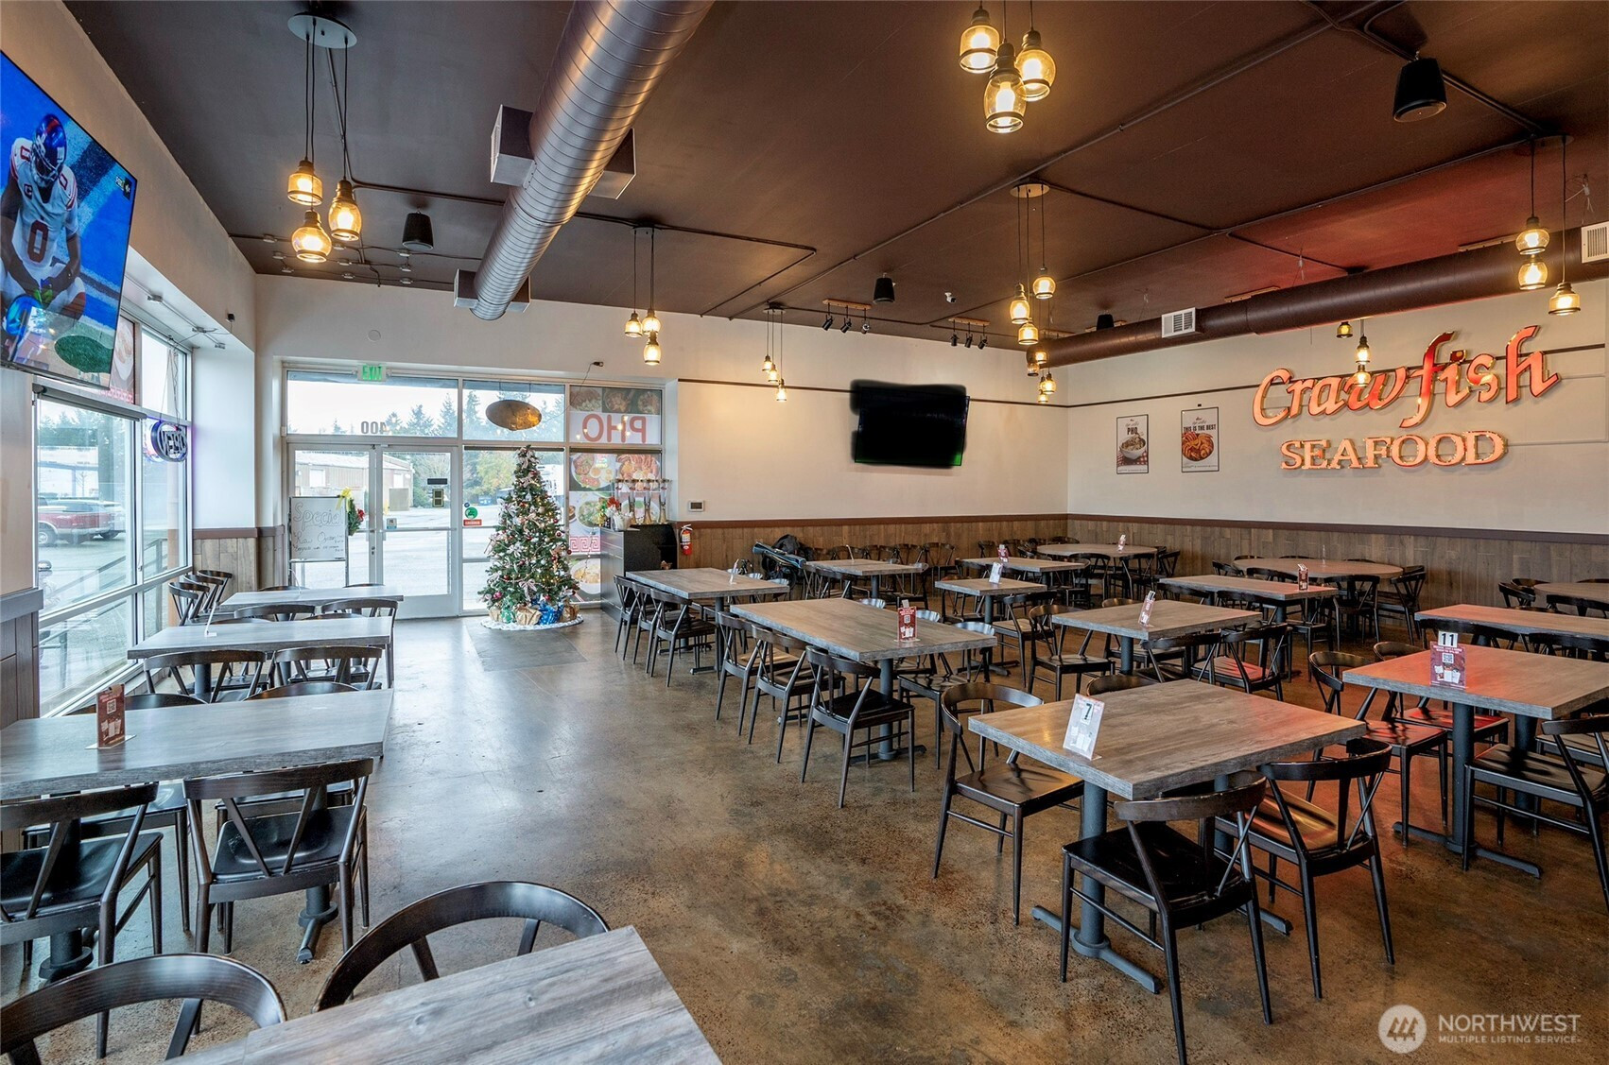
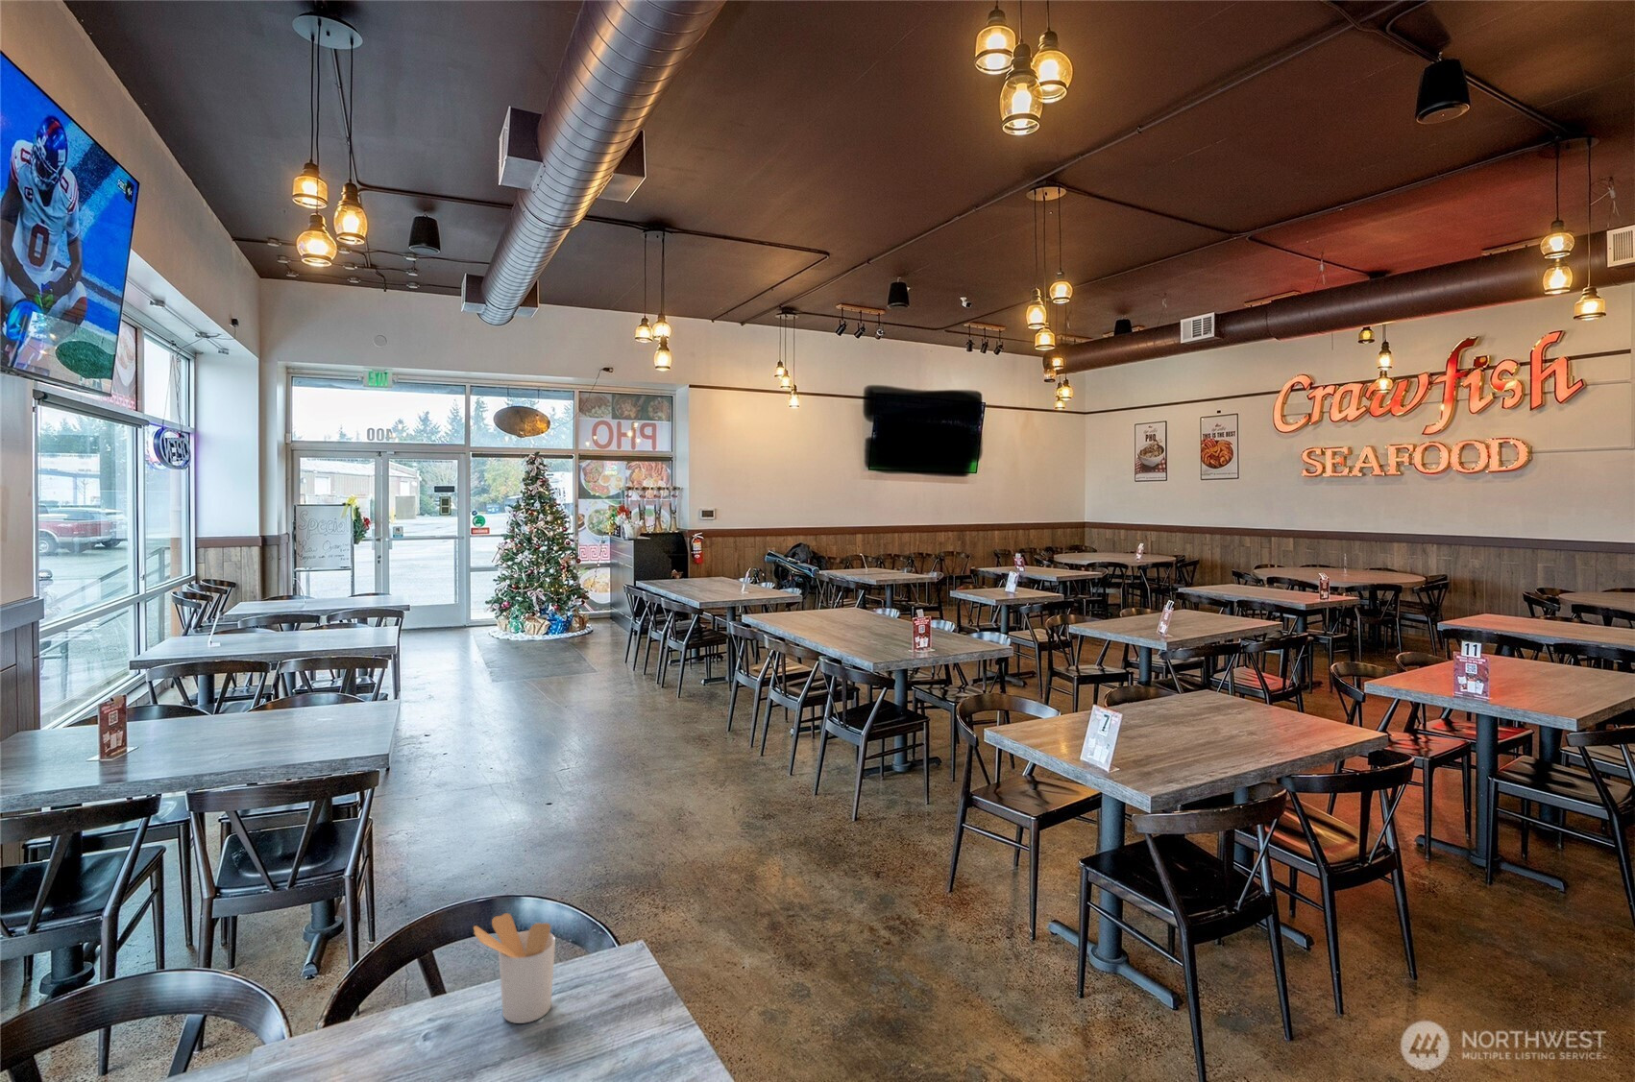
+ utensil holder [472,912,556,1024]
